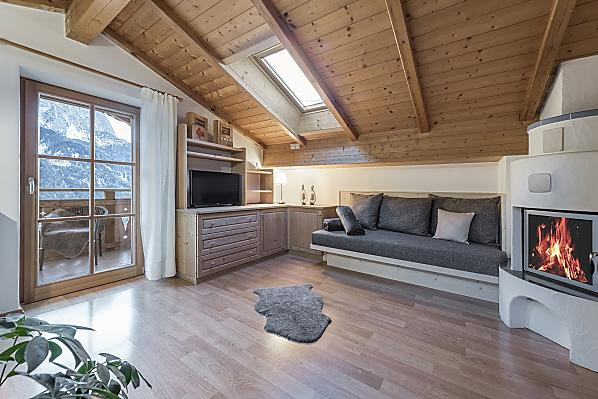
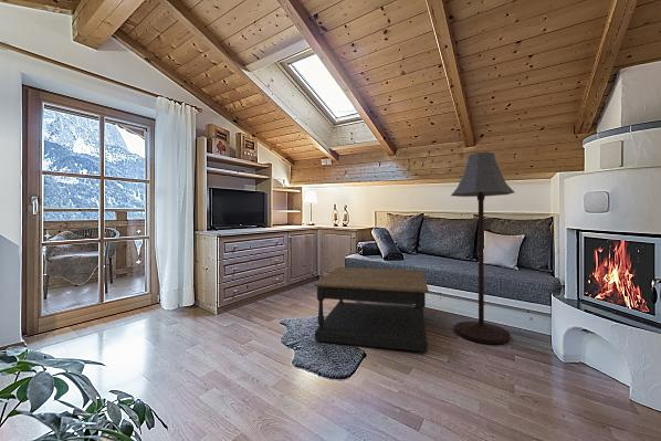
+ floor lamp [450,151,515,345]
+ coffee table [313,266,430,353]
